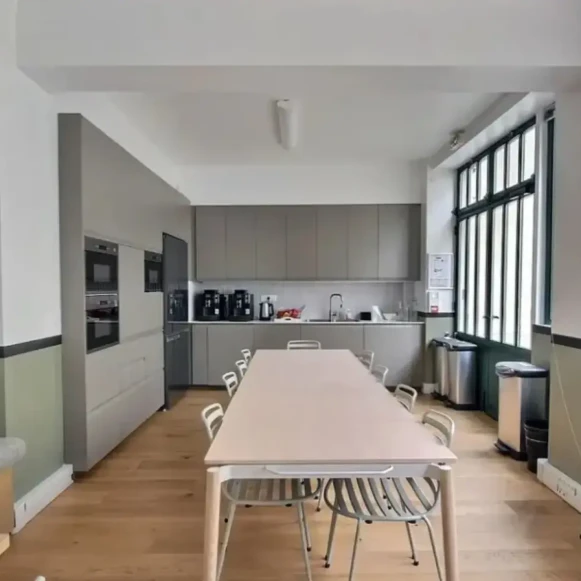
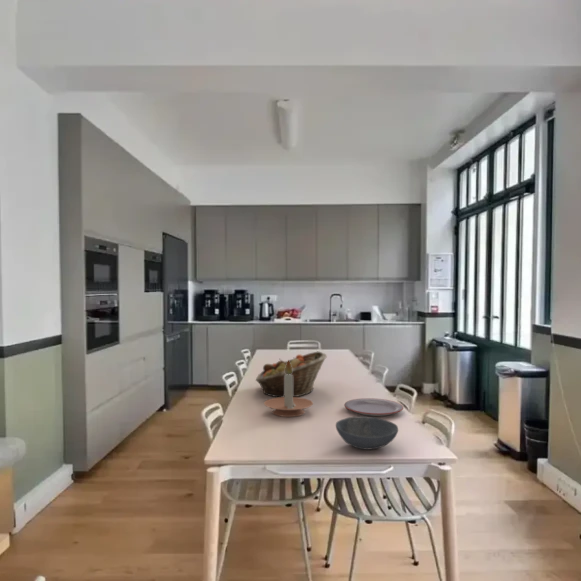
+ plate [343,397,404,417]
+ bowl [335,415,399,451]
+ candle holder [263,359,314,418]
+ fruit basket [255,351,328,398]
